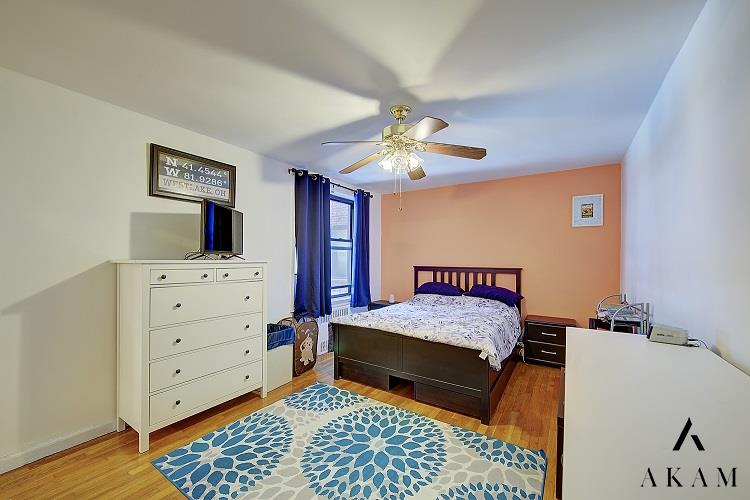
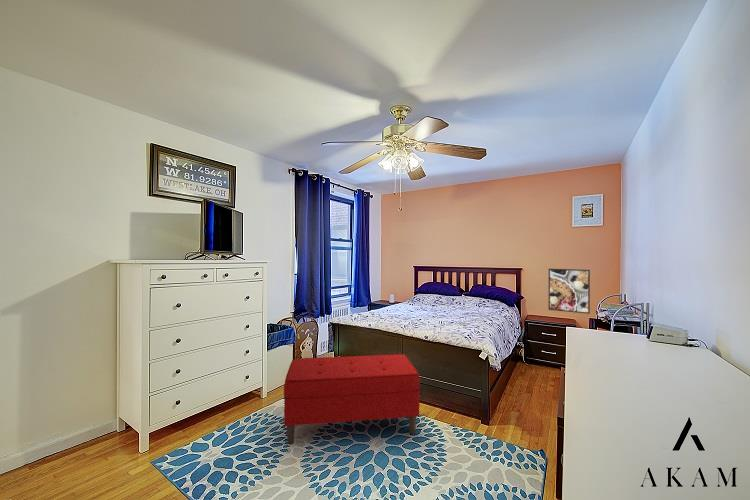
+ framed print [547,268,591,315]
+ bench [283,353,421,445]
